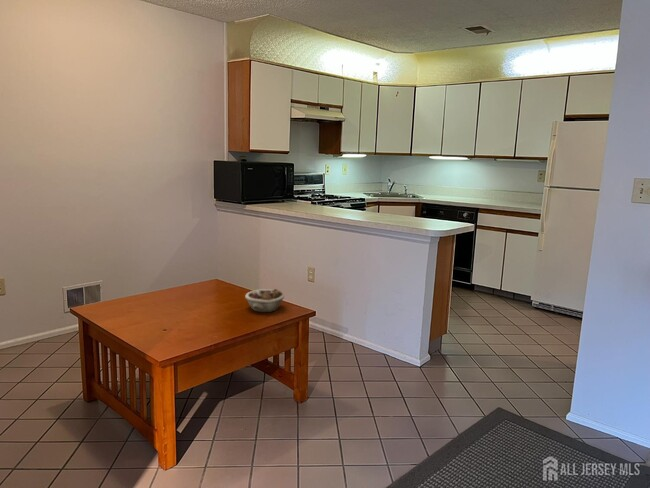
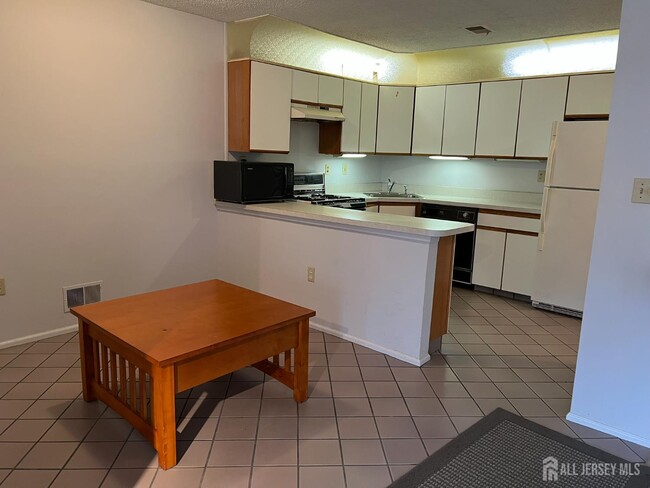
- succulent planter [244,288,285,313]
